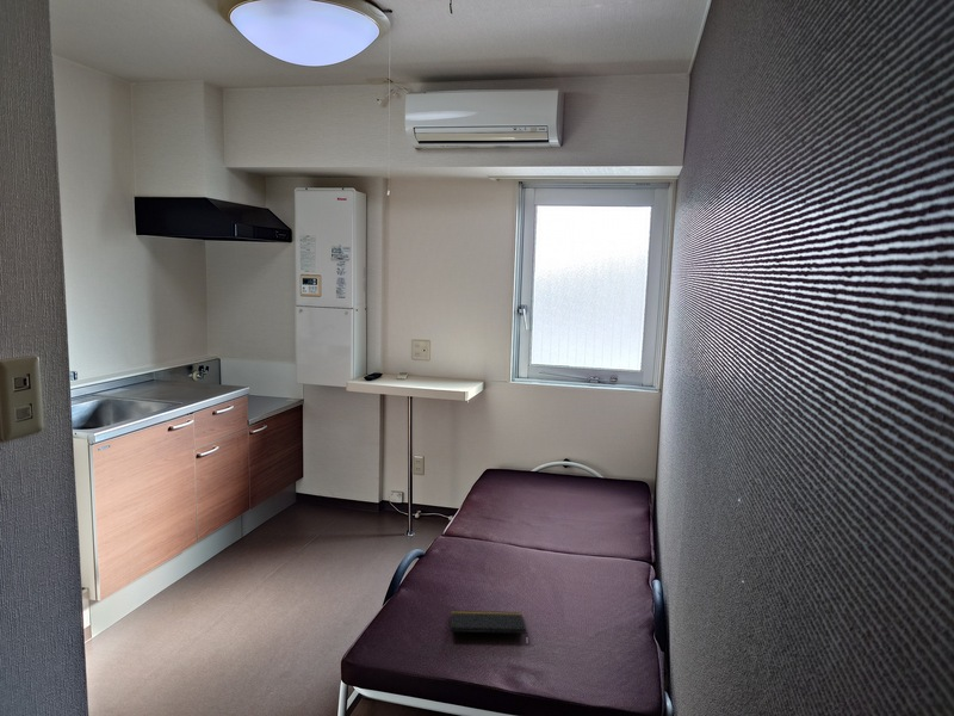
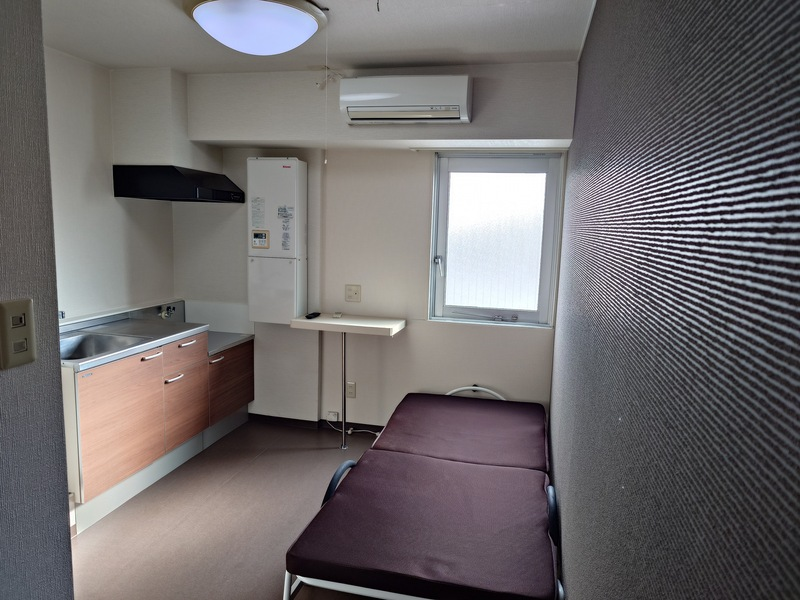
- notepad [450,610,528,636]
